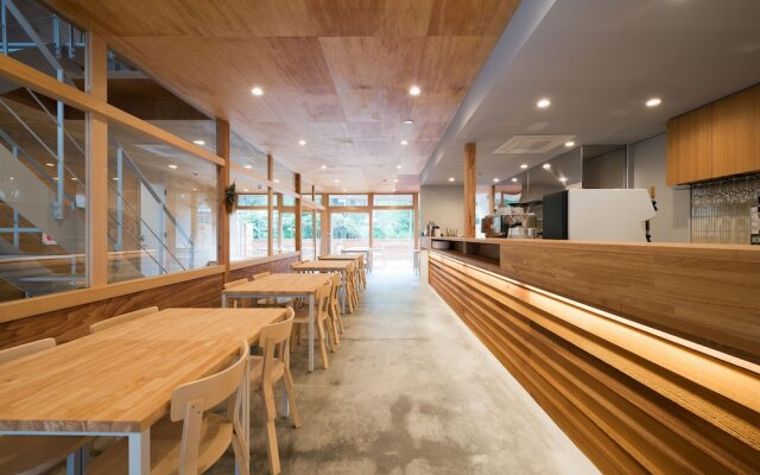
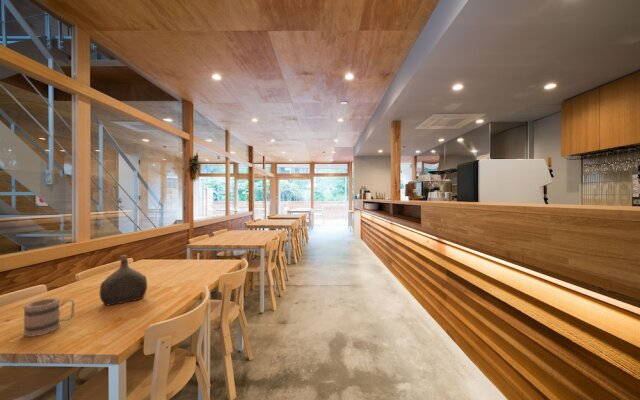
+ mug [23,297,76,338]
+ water jug [99,254,148,306]
